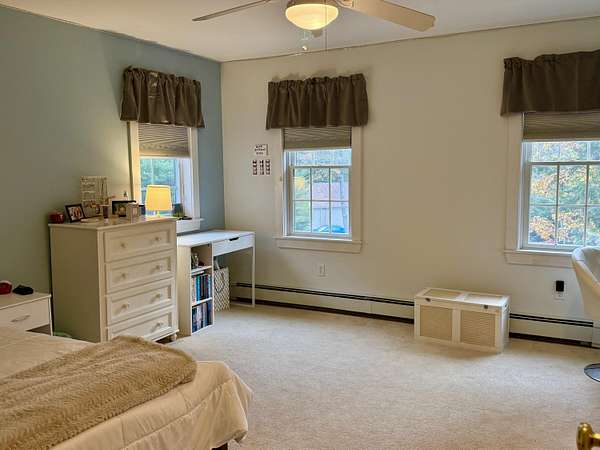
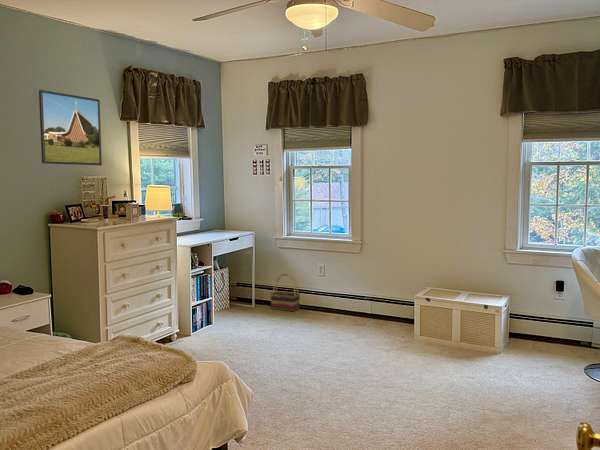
+ basket [270,273,301,312]
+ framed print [38,89,103,166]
